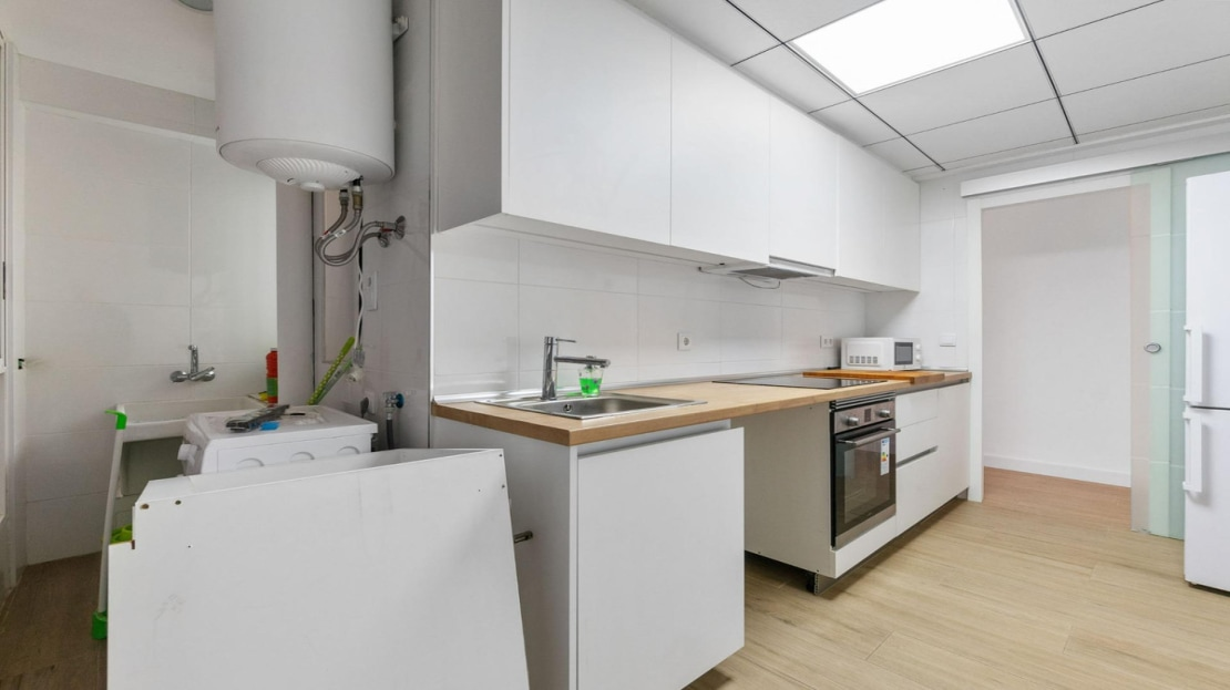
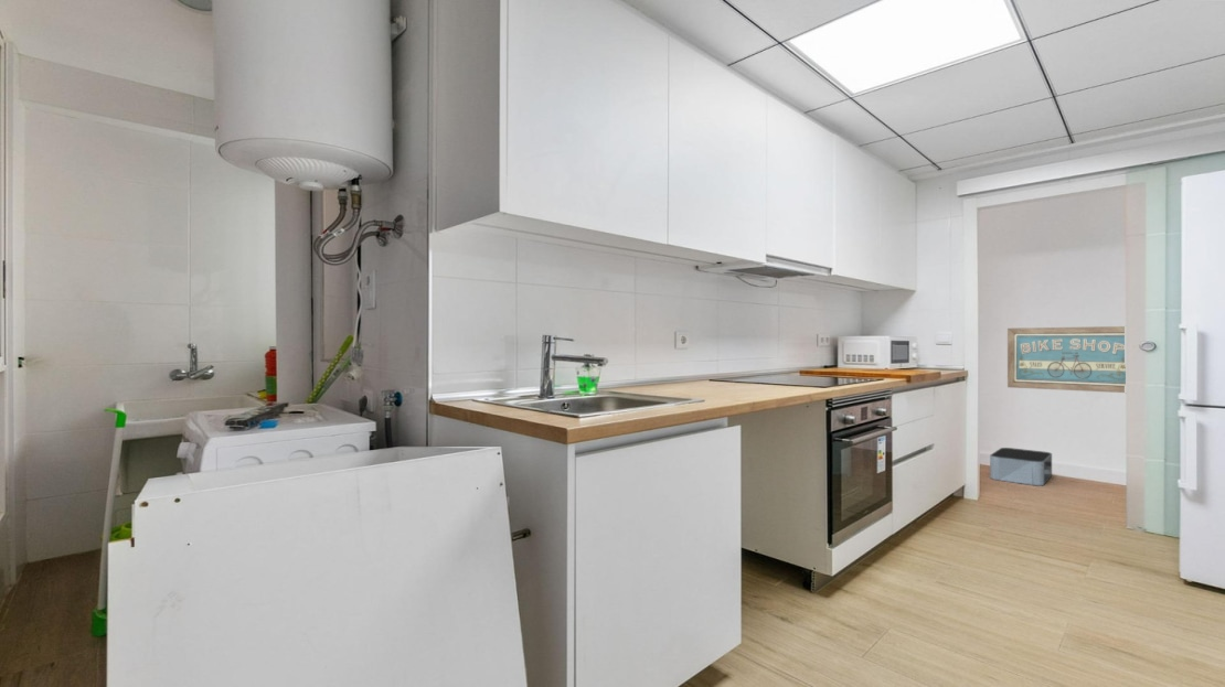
+ storage bin [989,447,1053,486]
+ wall art [1006,325,1127,394]
